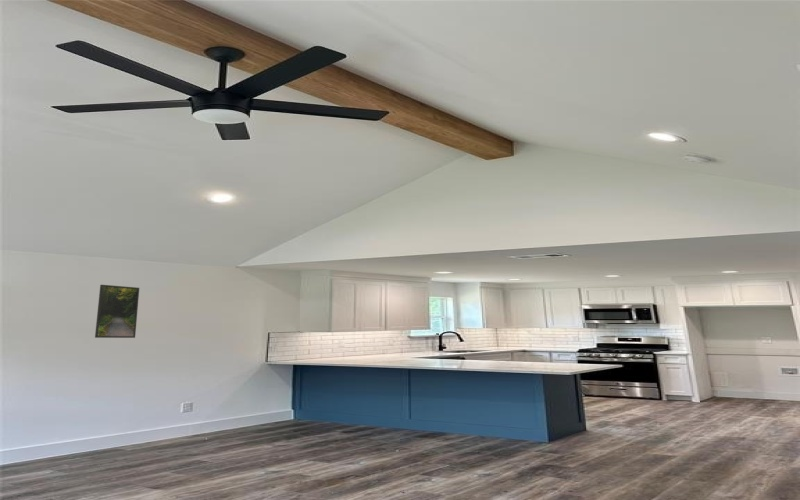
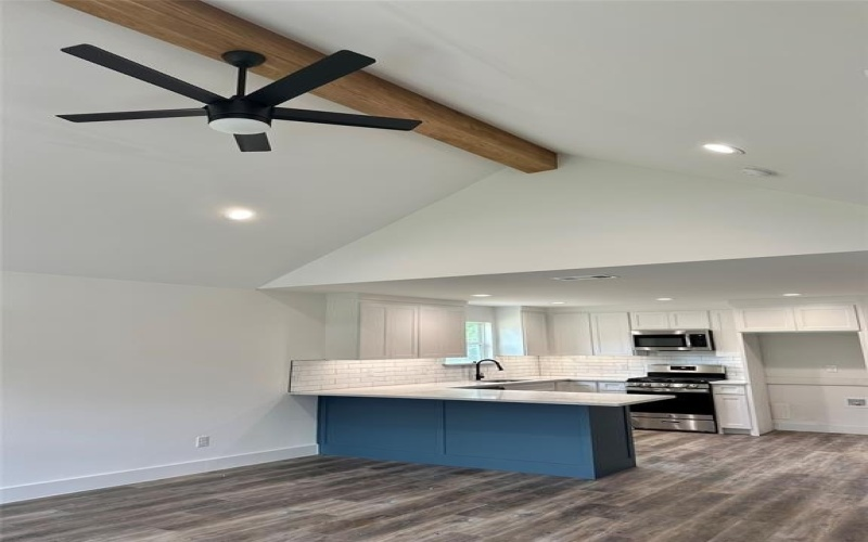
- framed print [94,284,140,339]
